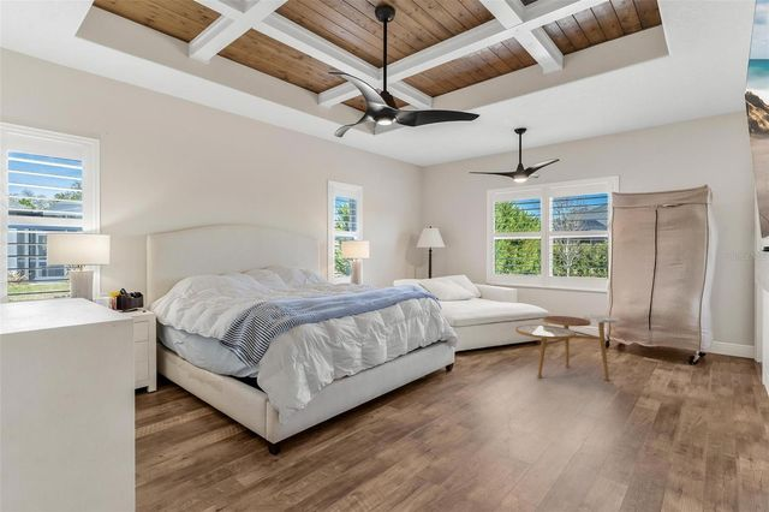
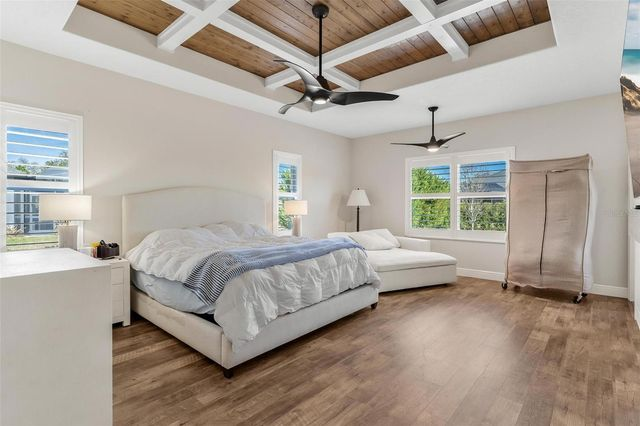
- side table [514,314,621,382]
